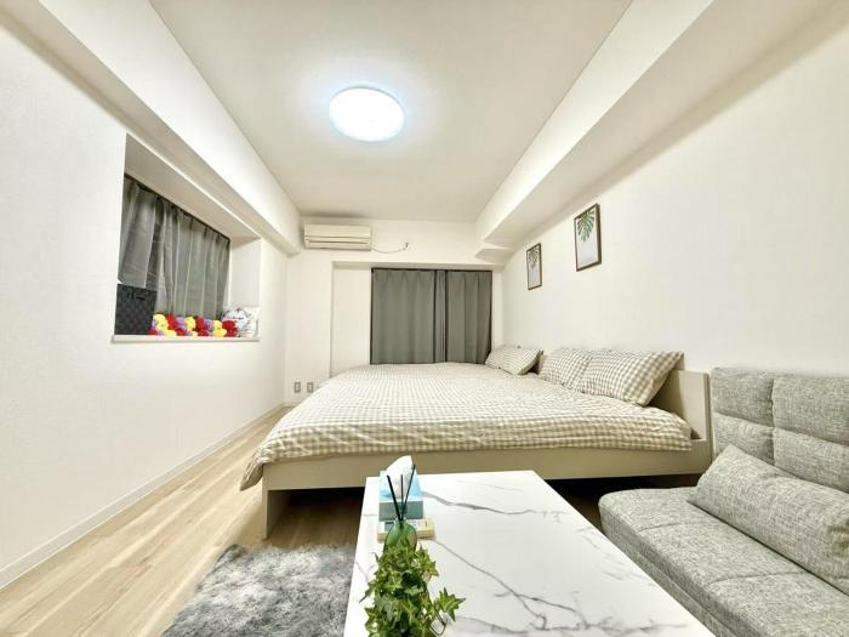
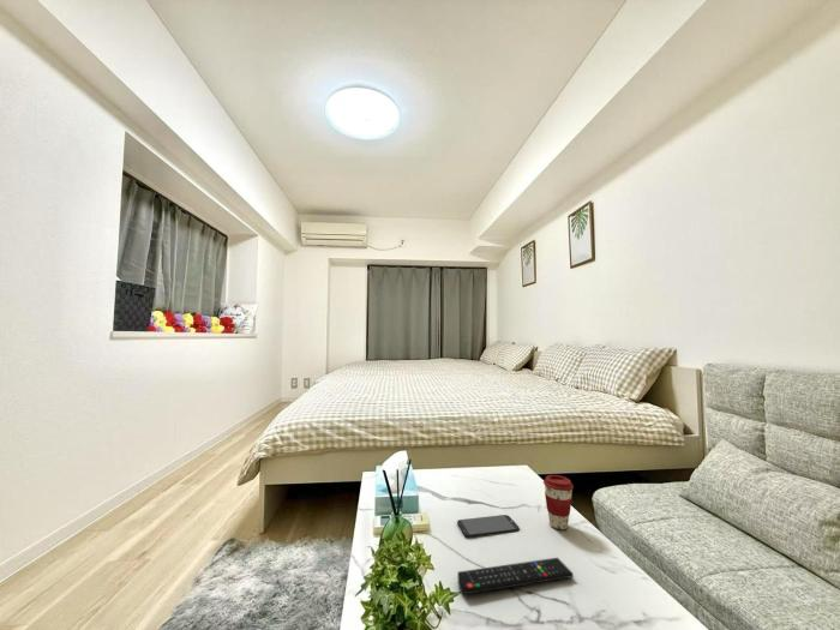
+ smartphone [456,514,521,538]
+ remote control [456,557,575,595]
+ coffee cup [542,474,575,530]
